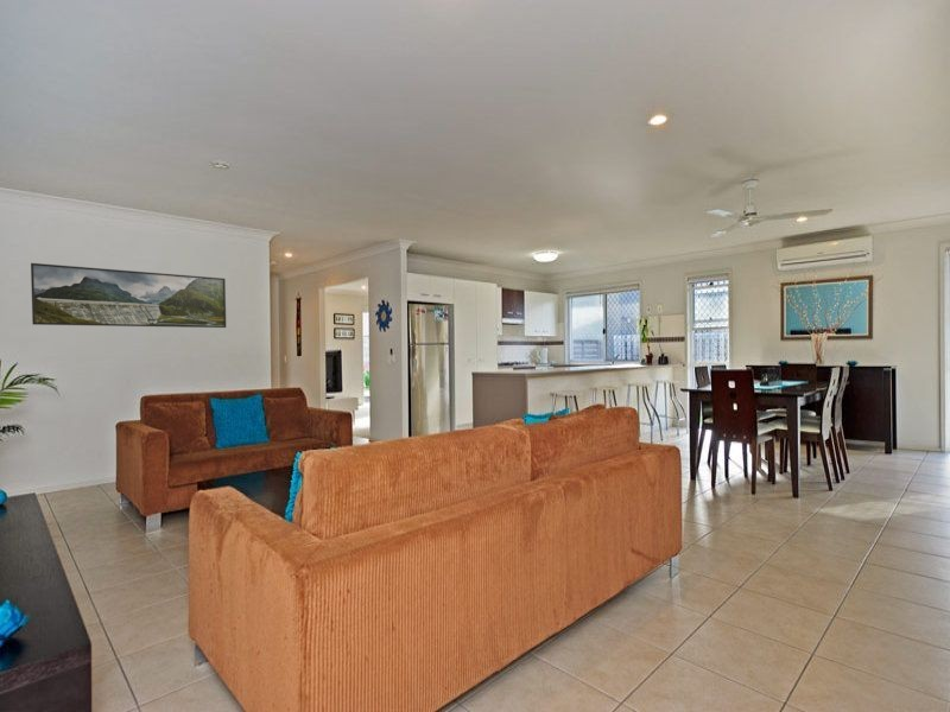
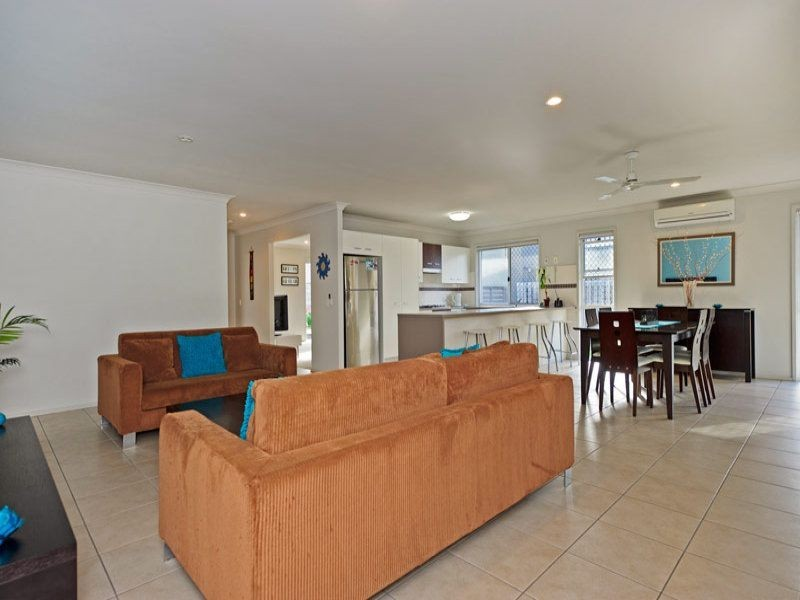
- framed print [30,262,227,329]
